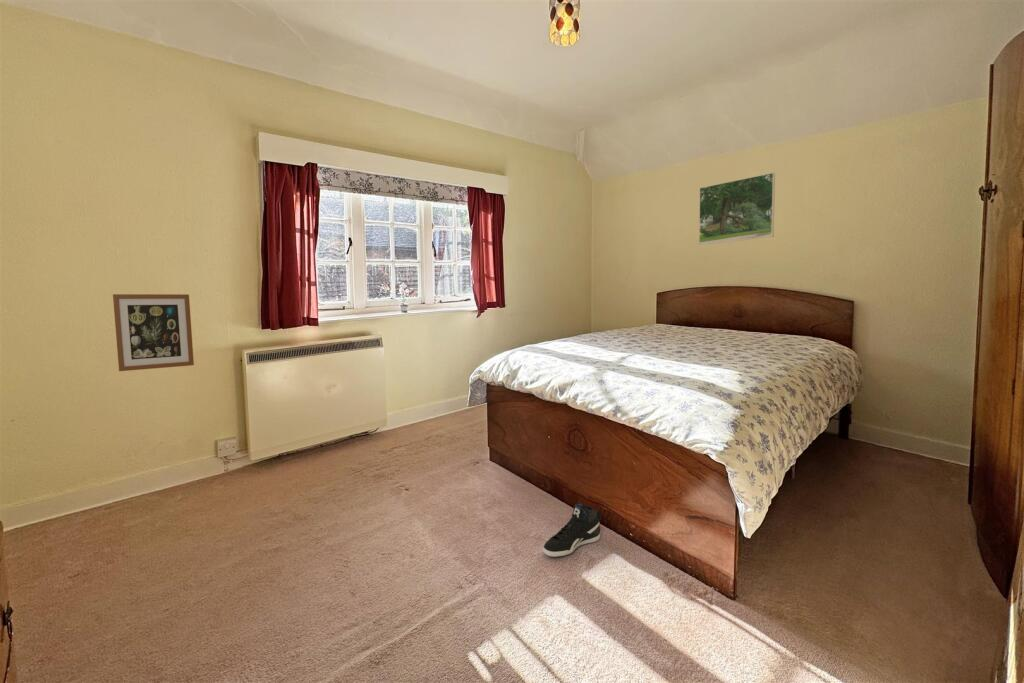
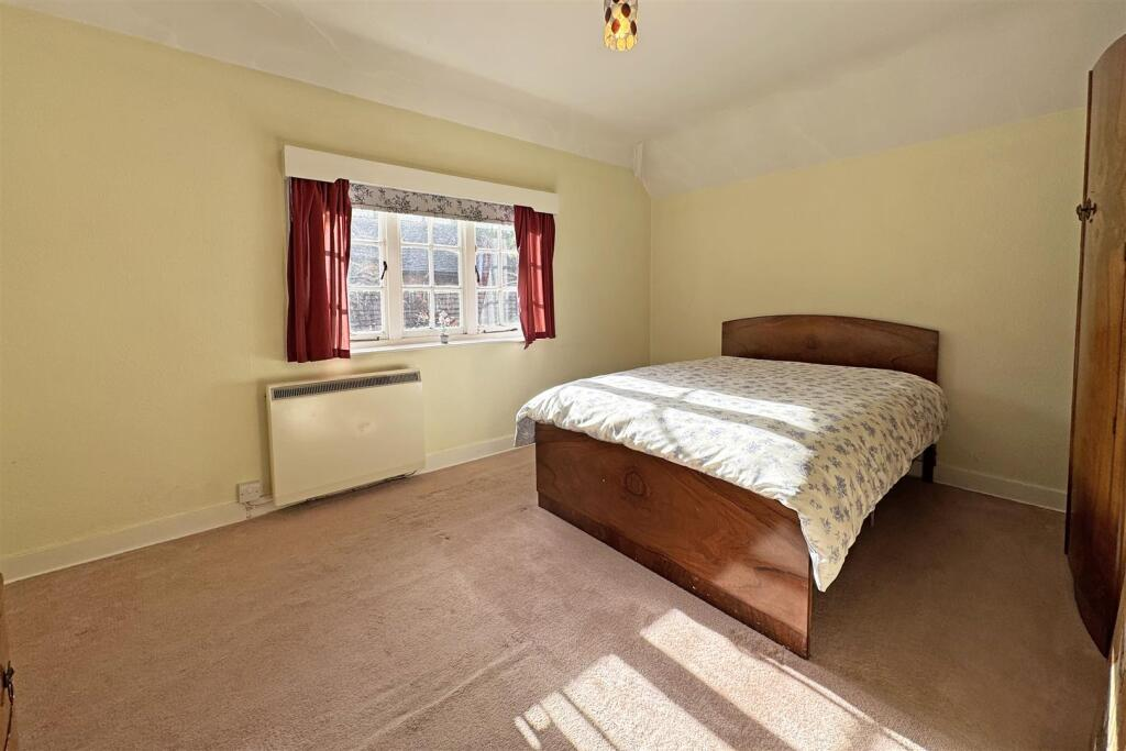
- sneaker [542,503,602,558]
- wall art [112,293,195,372]
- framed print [698,172,776,246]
